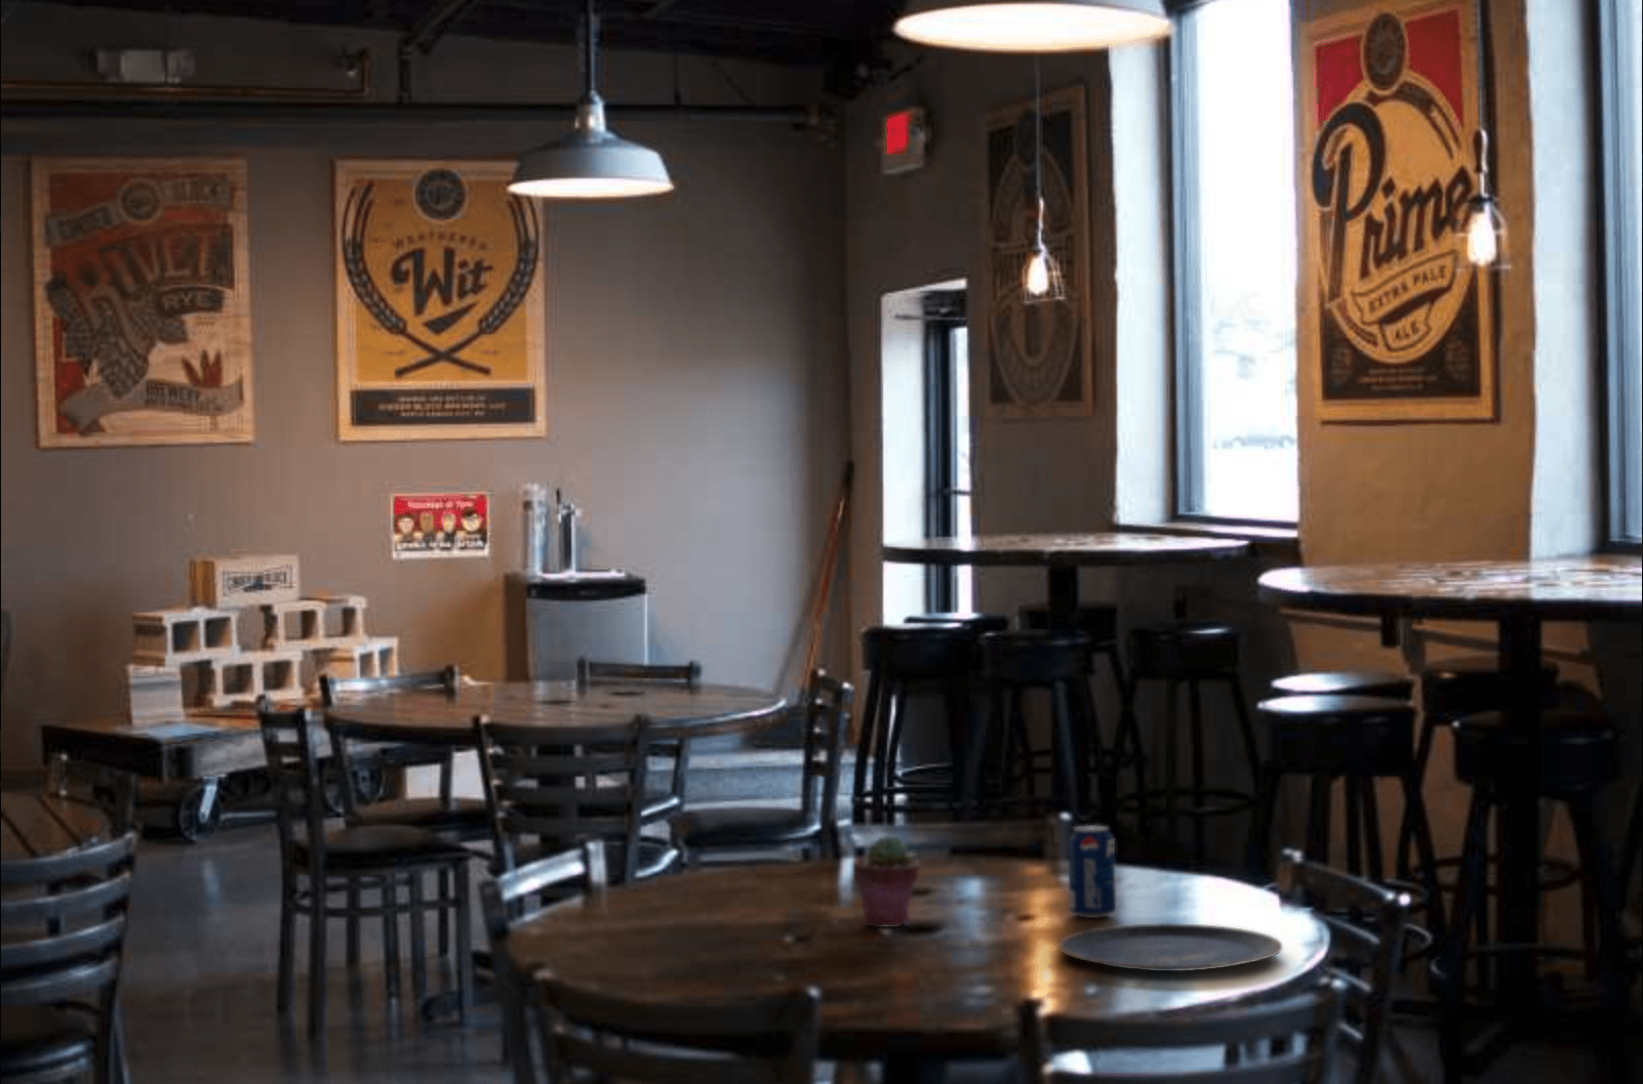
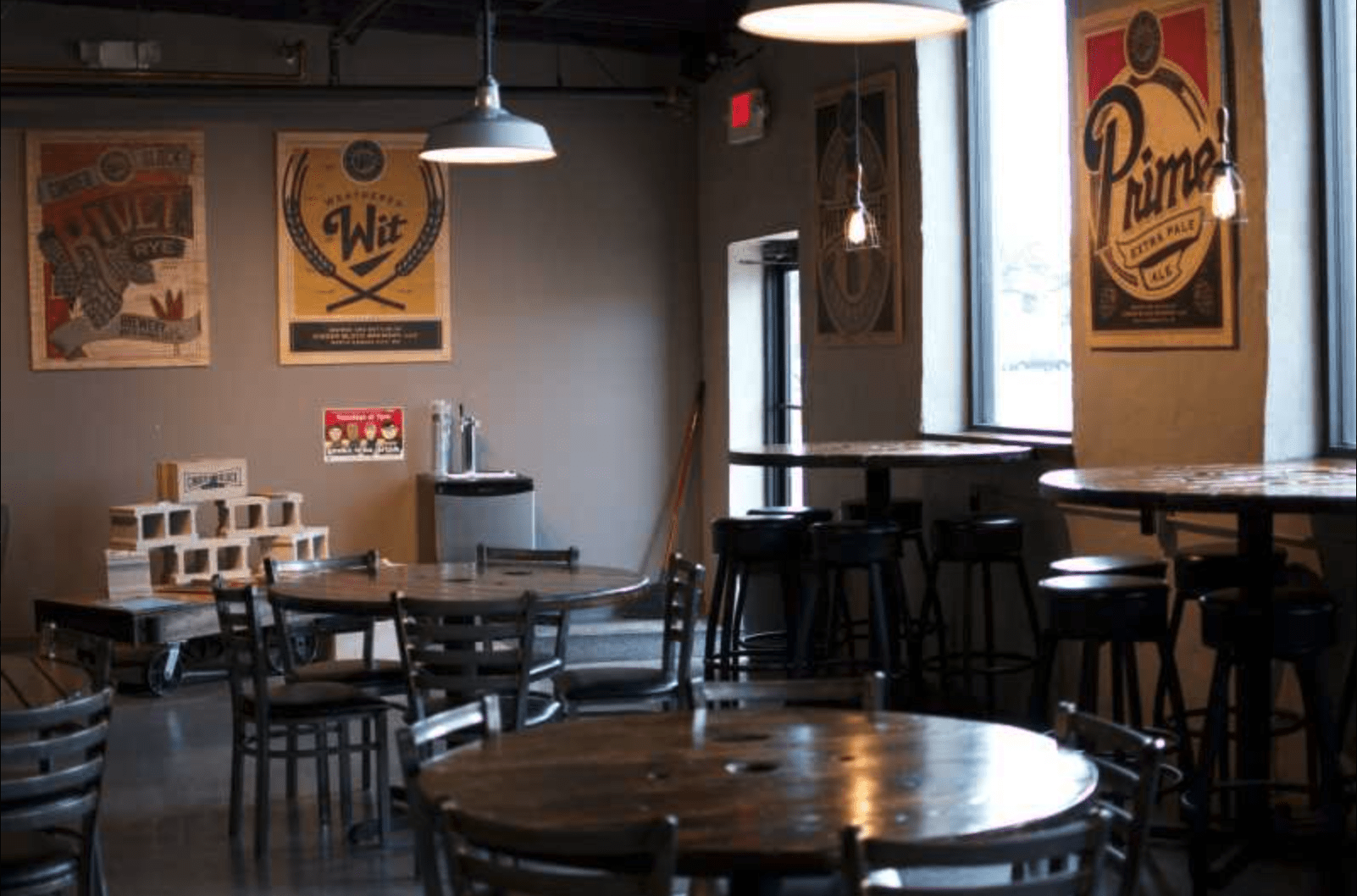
- beverage can [1067,824,1116,919]
- plate [1056,922,1283,973]
- potted succulent [852,834,920,928]
